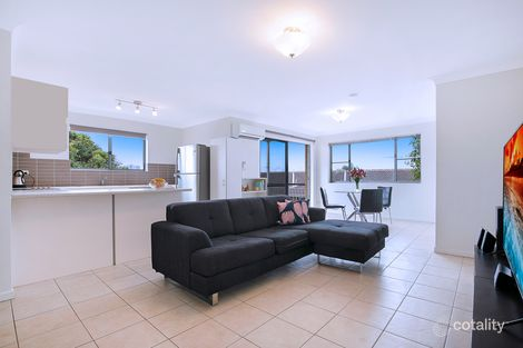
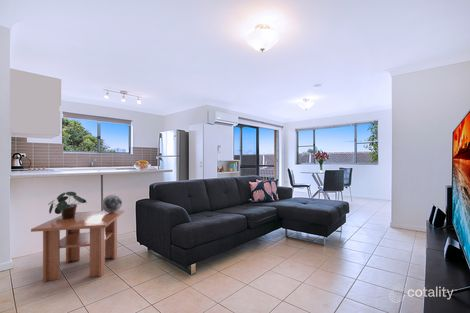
+ coffee table [30,209,125,283]
+ decorative sphere [101,194,123,213]
+ potted plant [47,191,87,219]
